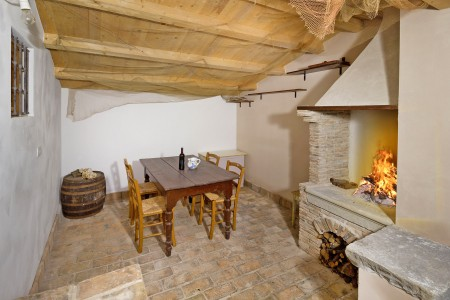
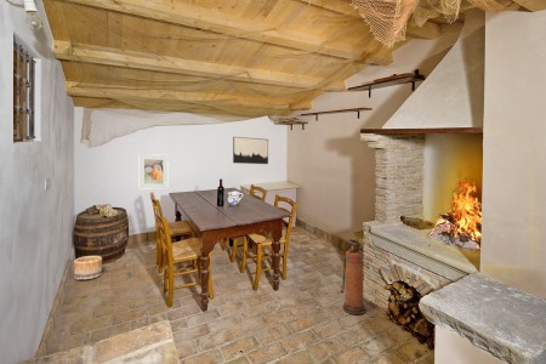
+ basket [73,255,103,280]
+ fire extinguisher [340,239,366,315]
+ wall art [232,136,269,165]
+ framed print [138,153,170,189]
